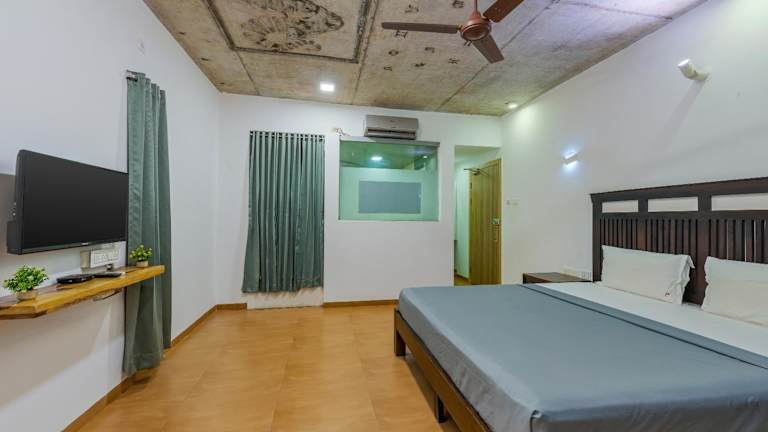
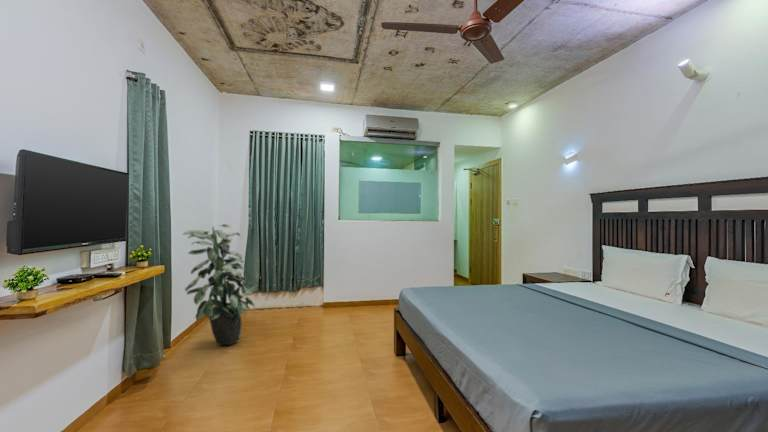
+ indoor plant [182,223,260,346]
